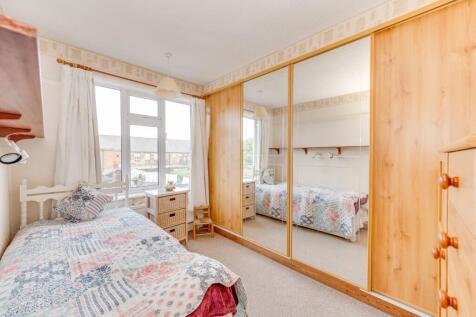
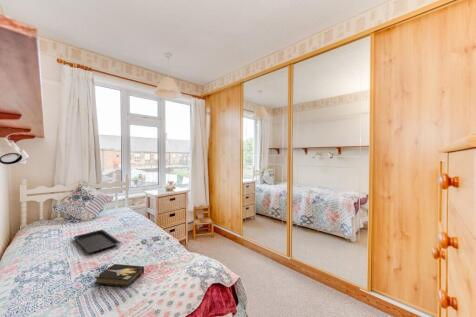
+ hardback book [93,263,145,289]
+ serving tray [73,229,122,254]
